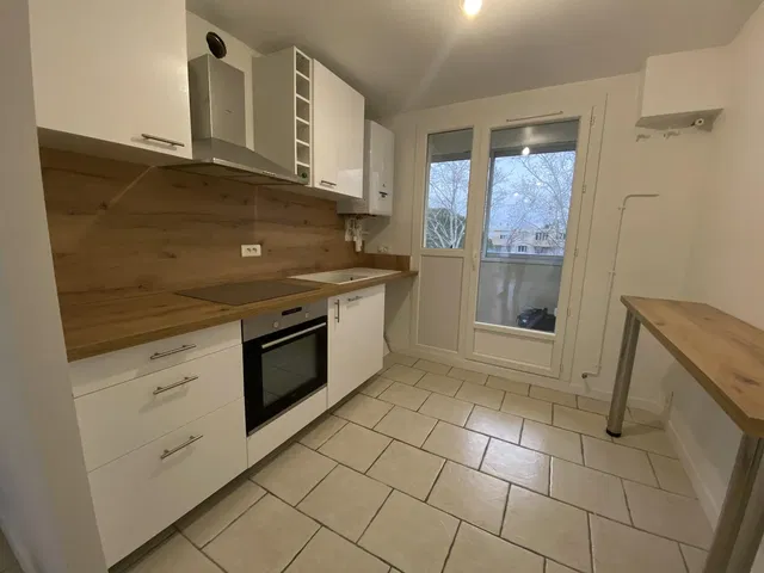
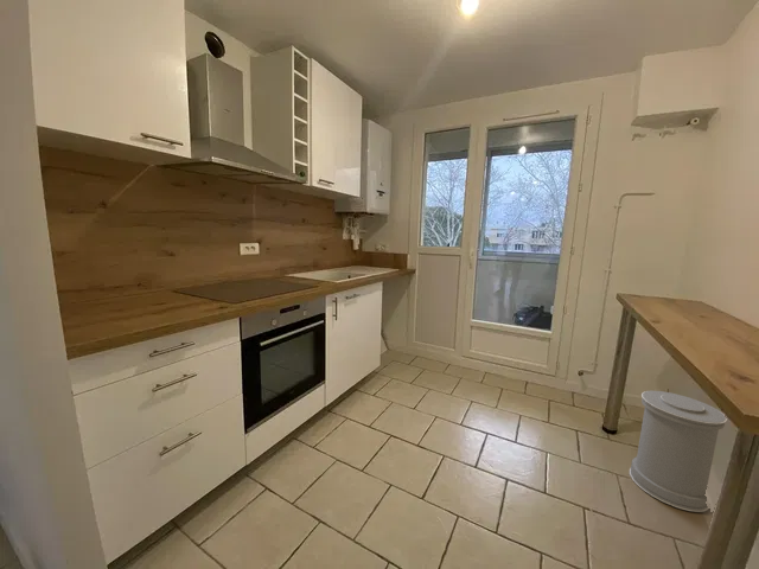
+ trash can [629,390,728,513]
